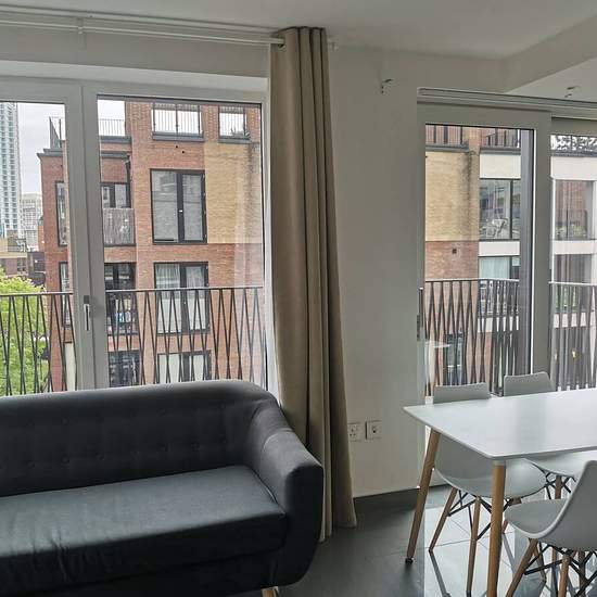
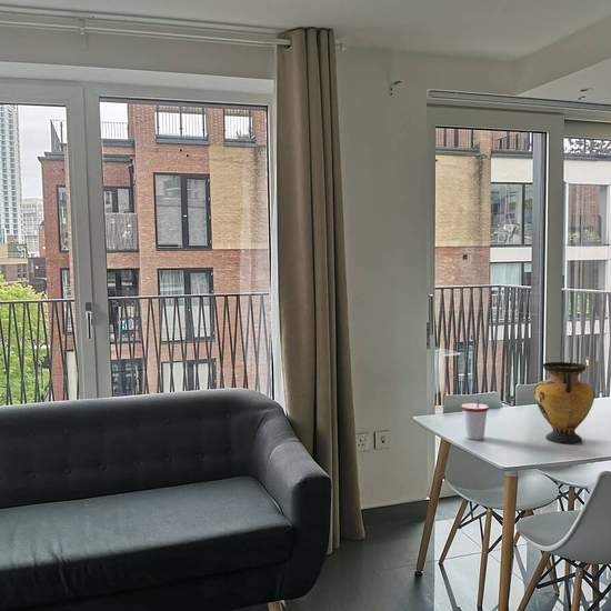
+ vase [533,361,595,444]
+ cup [460,398,490,441]
